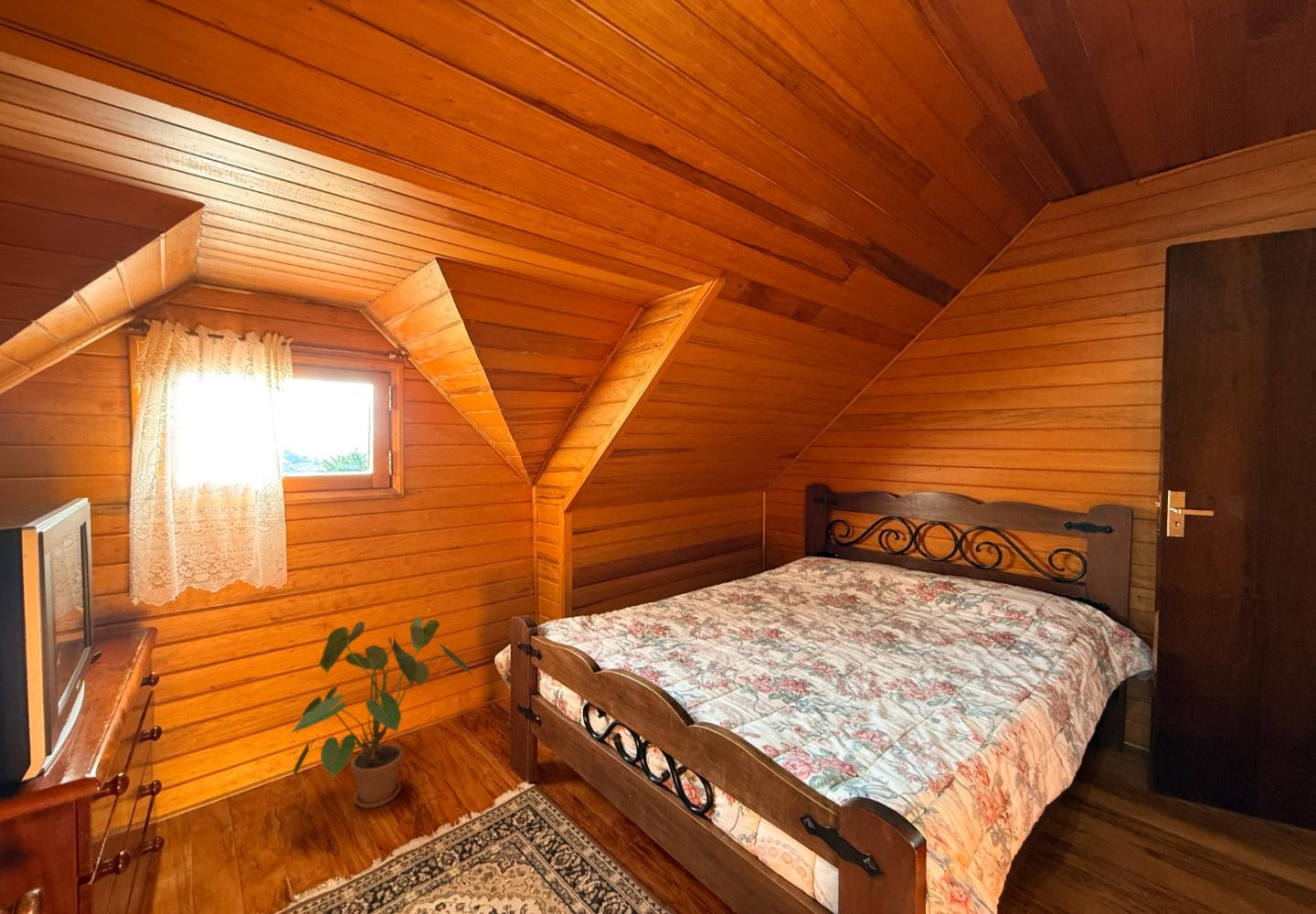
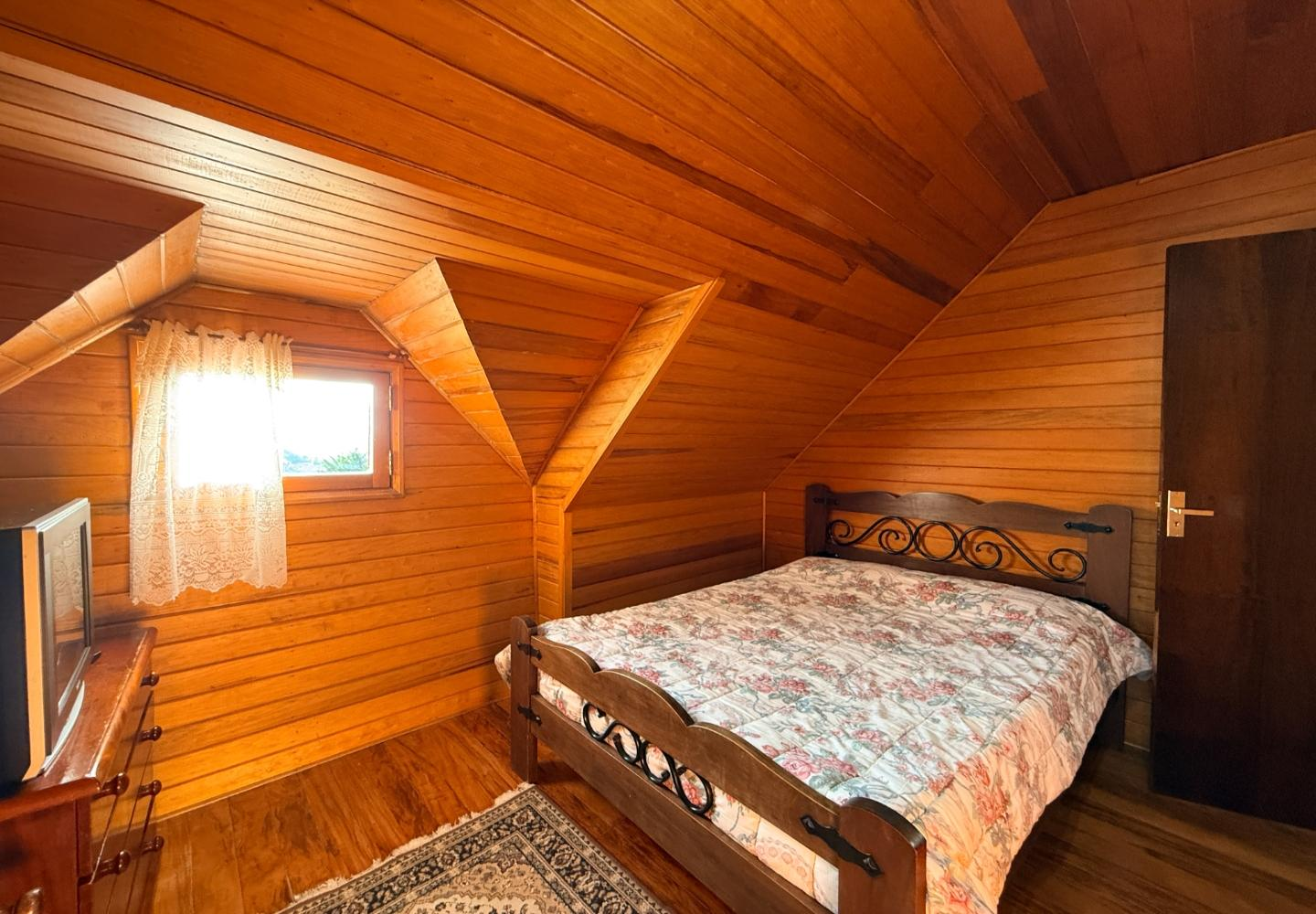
- house plant [287,616,477,809]
